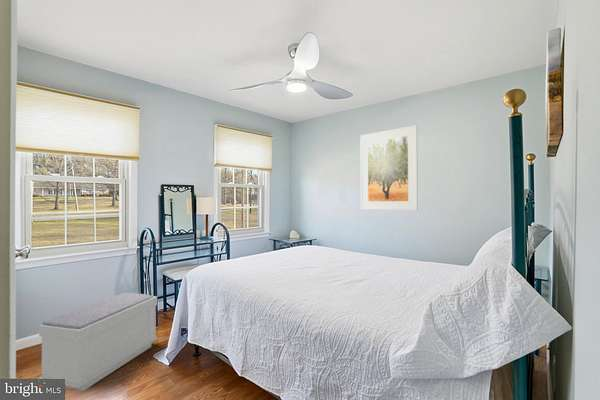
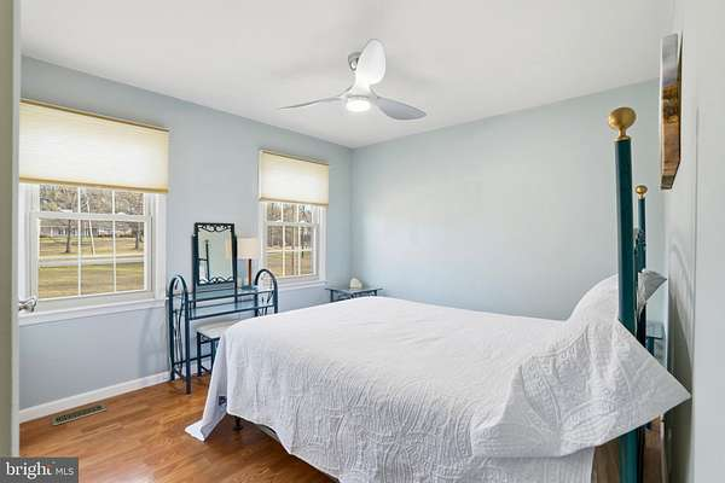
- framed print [360,124,419,211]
- bench [38,292,158,392]
